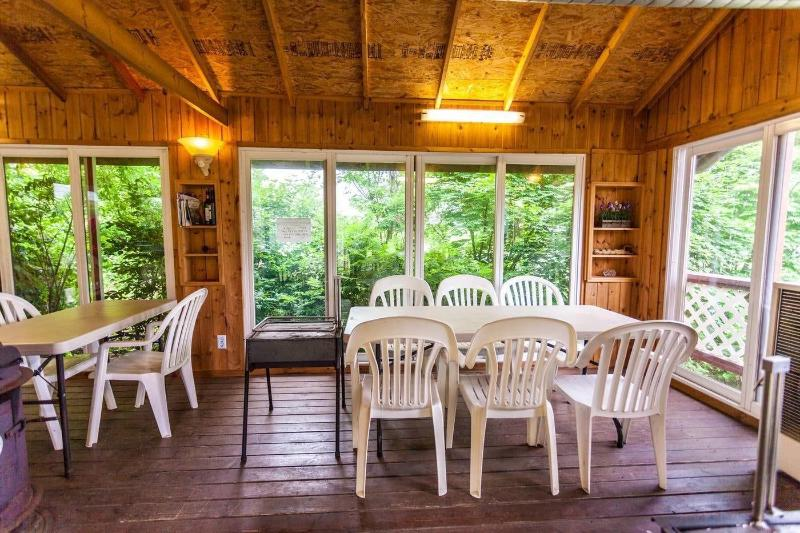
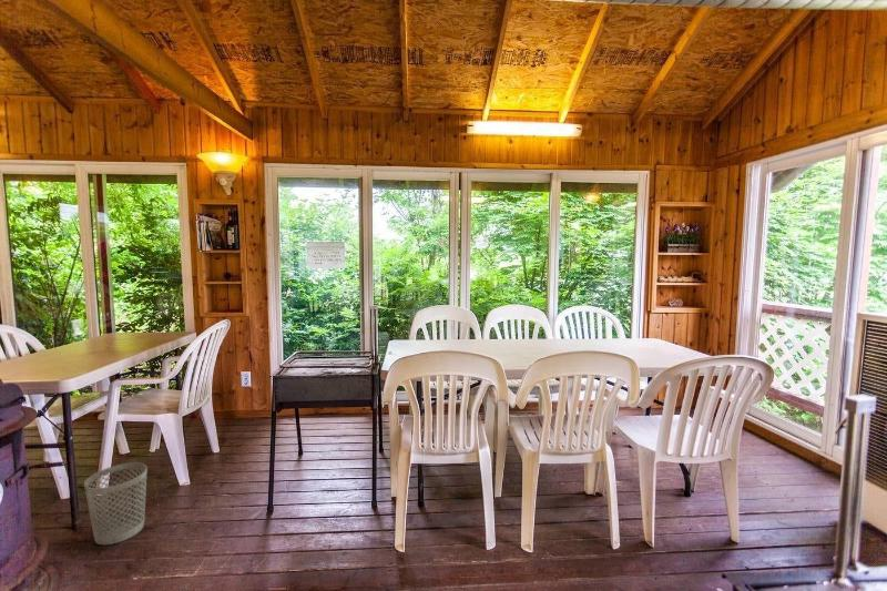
+ wastebasket [83,461,149,546]
